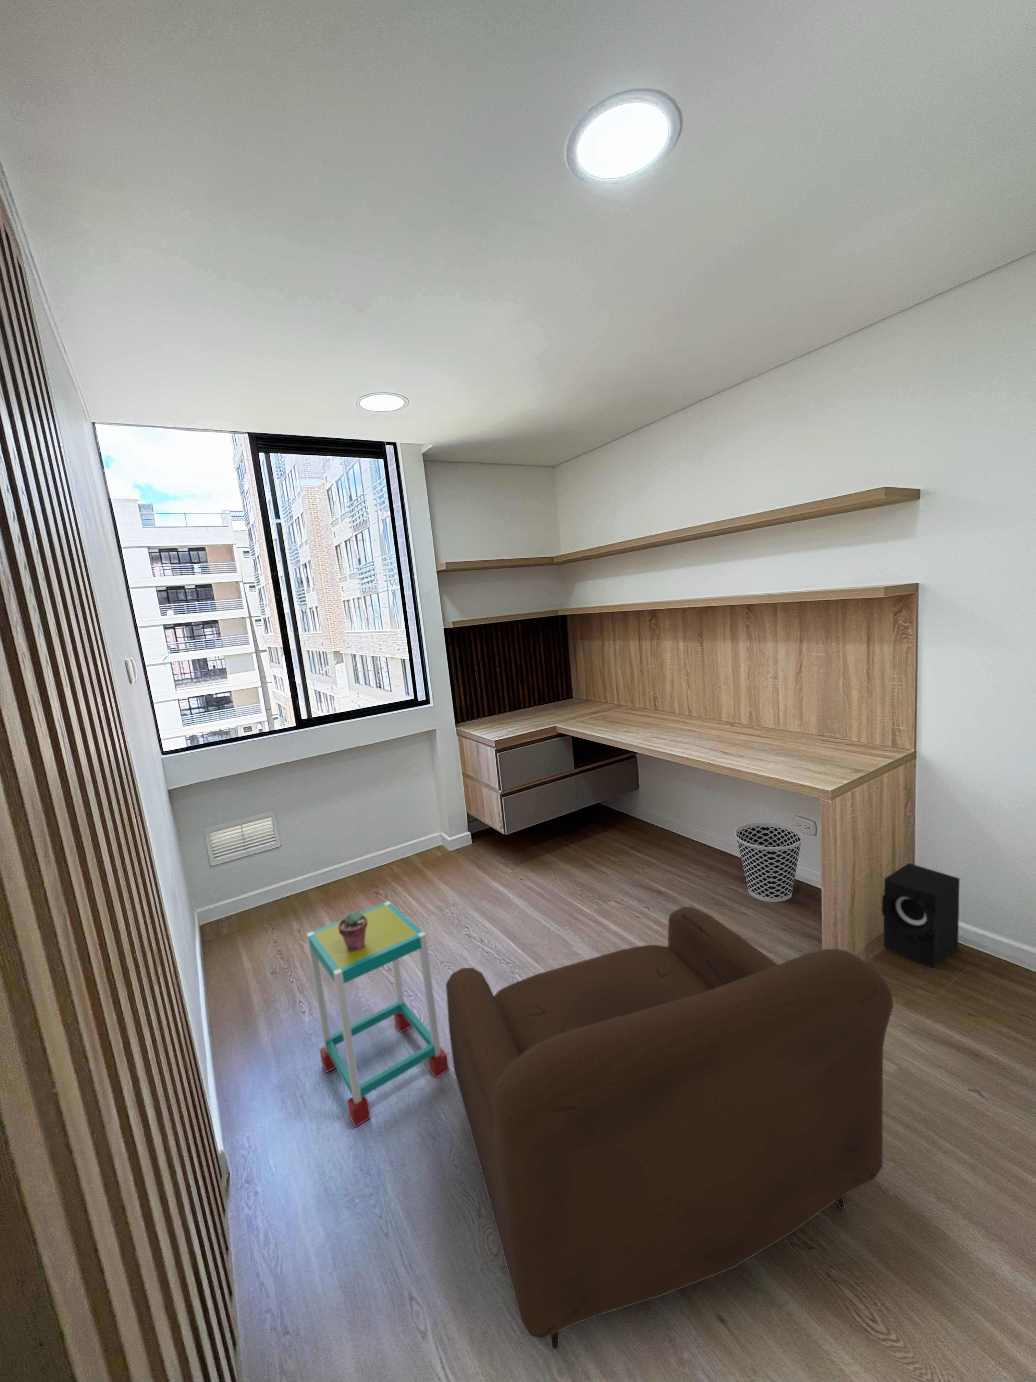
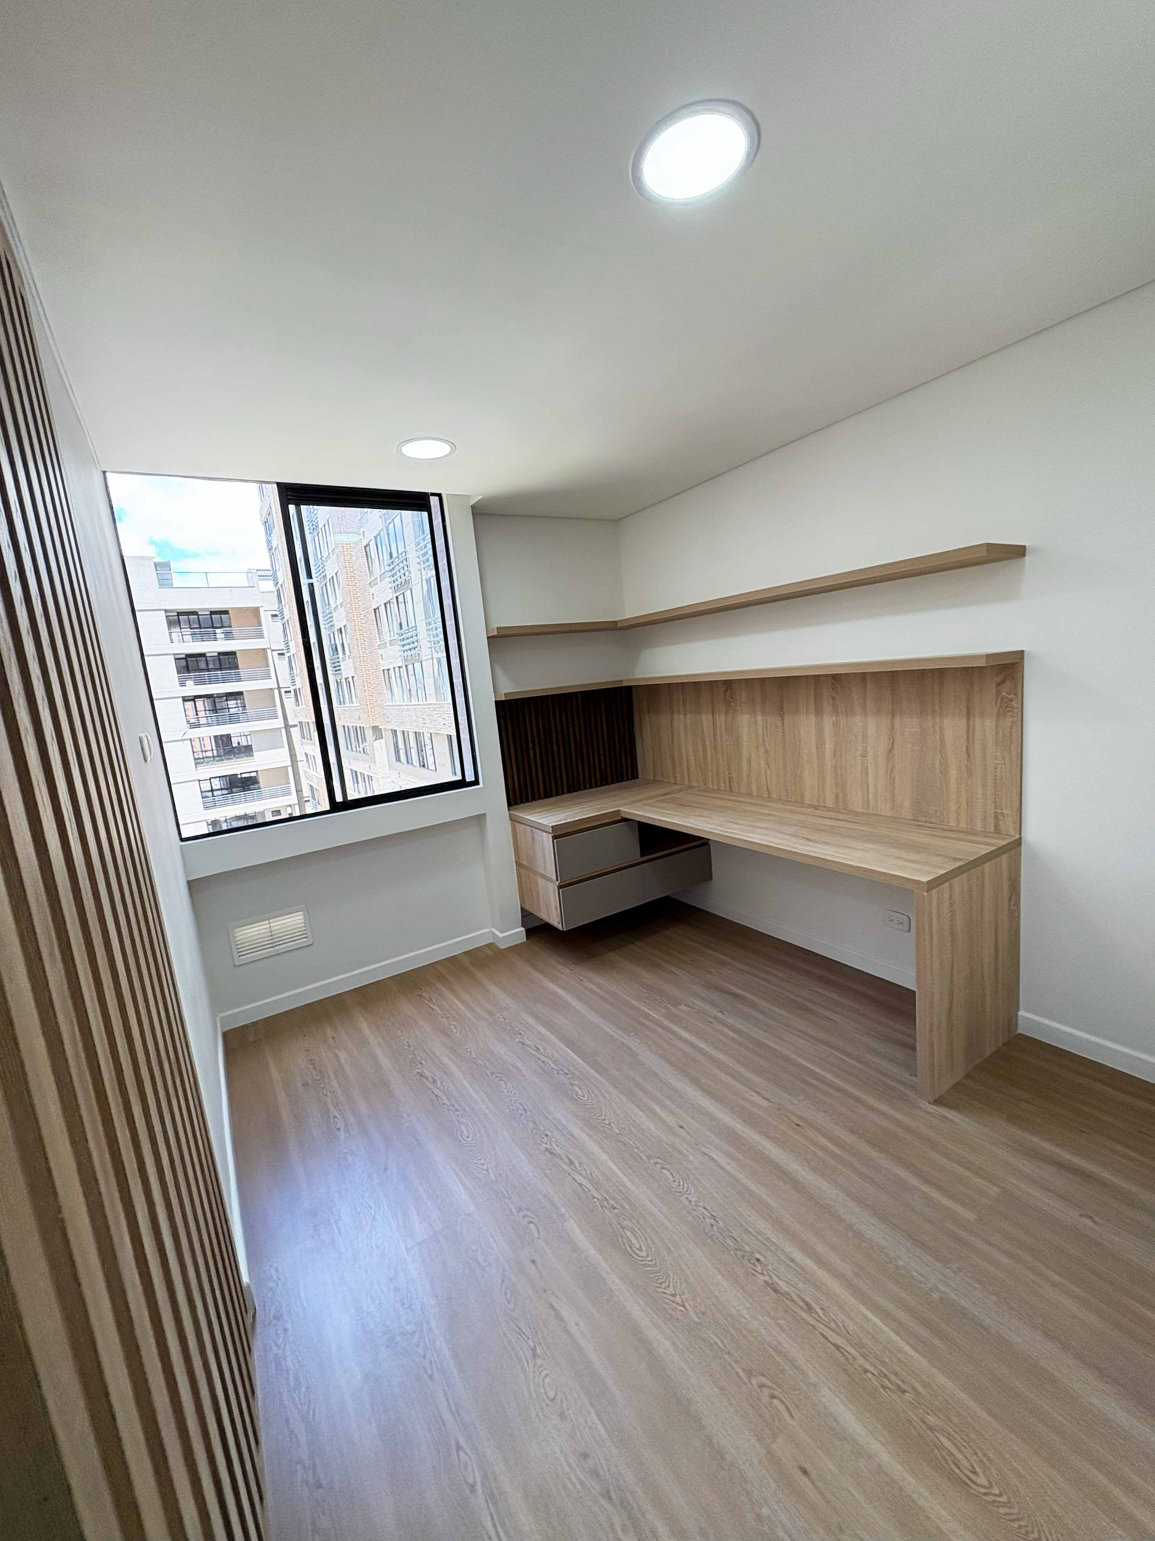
- wastebasket [735,822,803,902]
- potted succulent [338,911,368,951]
- speaker [881,863,960,968]
- side table [306,901,449,1127]
- armchair [446,906,893,1350]
